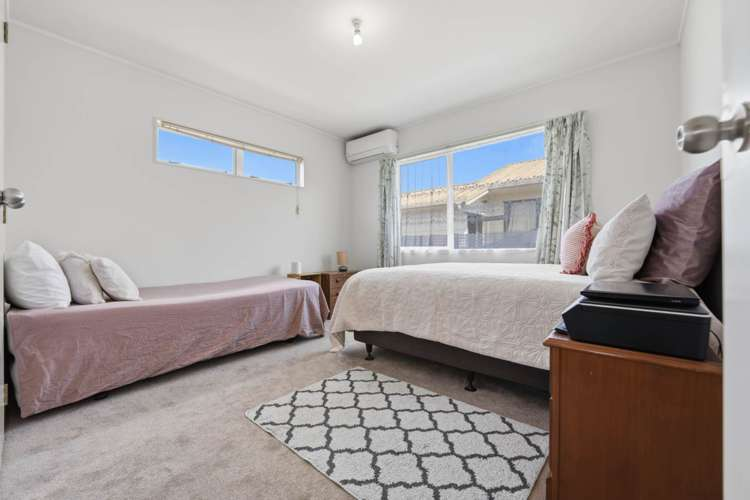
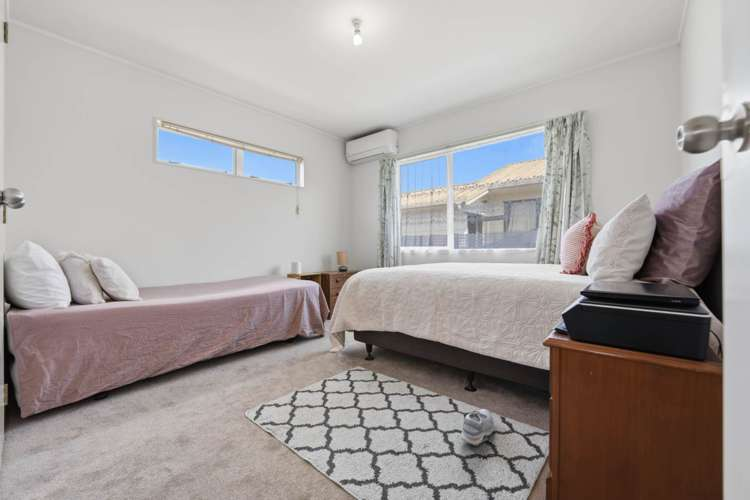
+ shoe [460,408,495,447]
